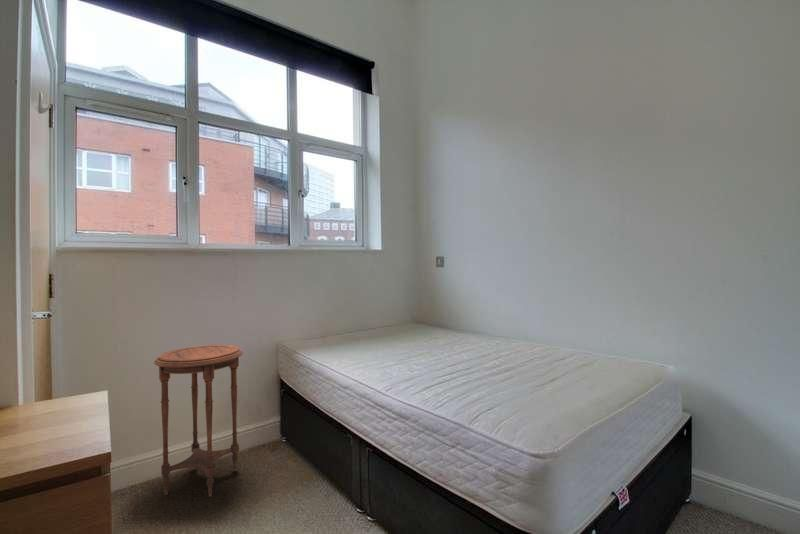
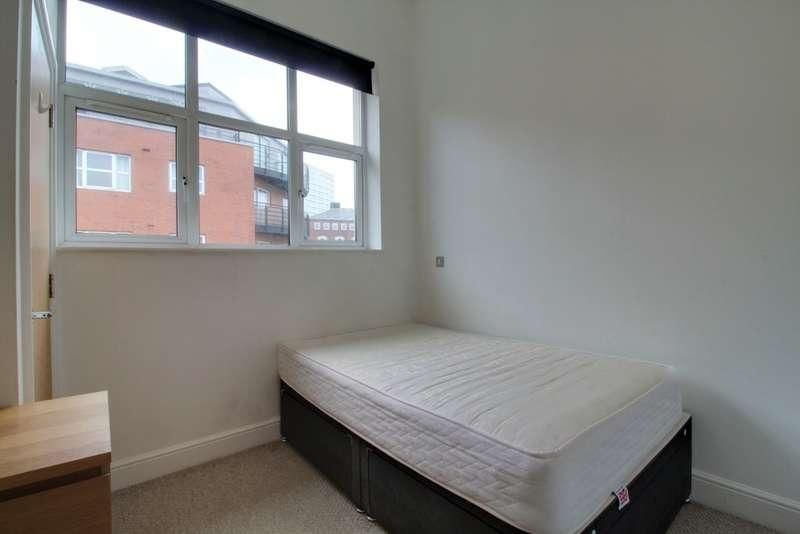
- side table [153,344,244,498]
